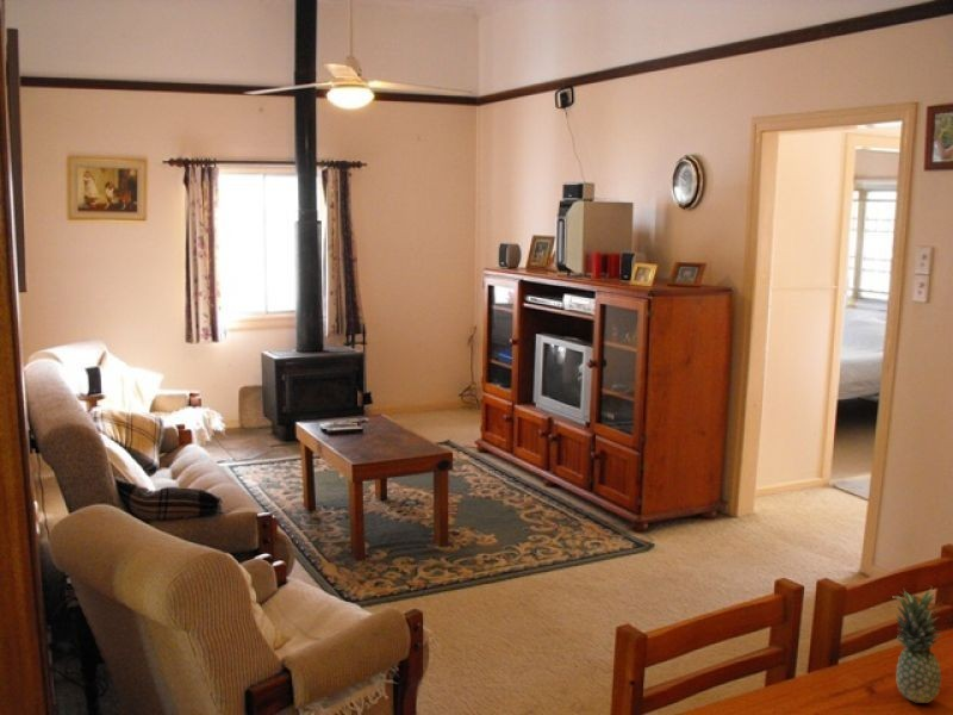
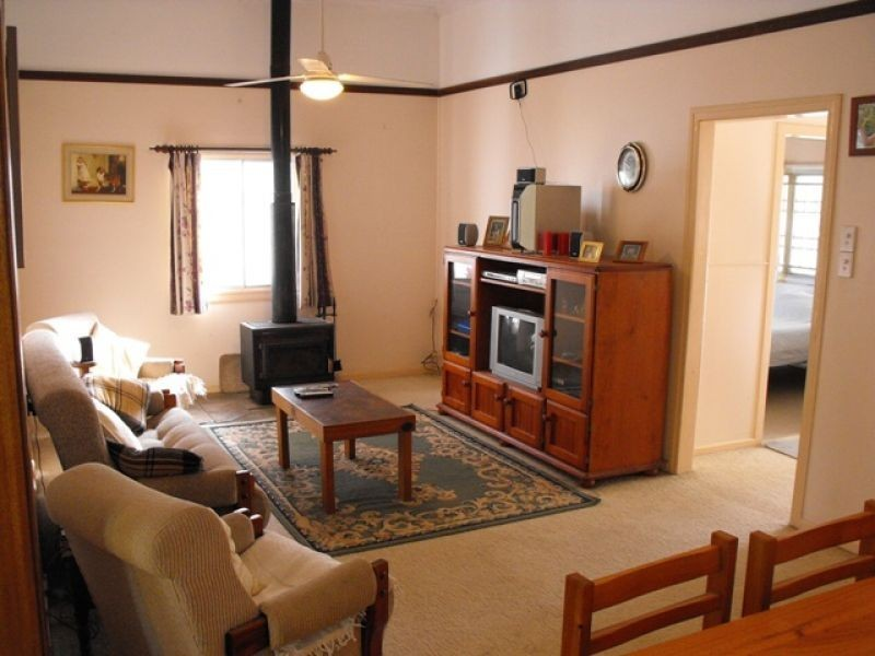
- fruit [893,586,943,704]
